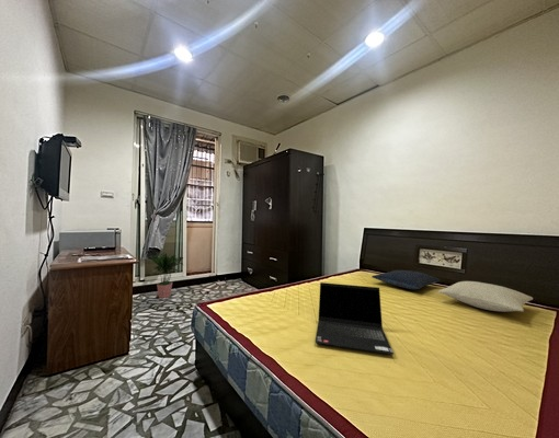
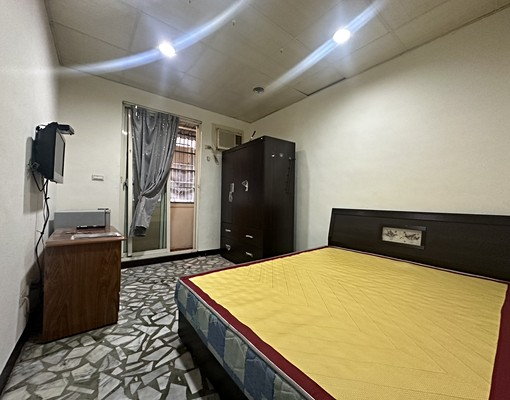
- laptop computer [315,281,395,356]
- potted plant [150,252,184,299]
- pillow [370,269,442,290]
- pillow [438,280,534,313]
